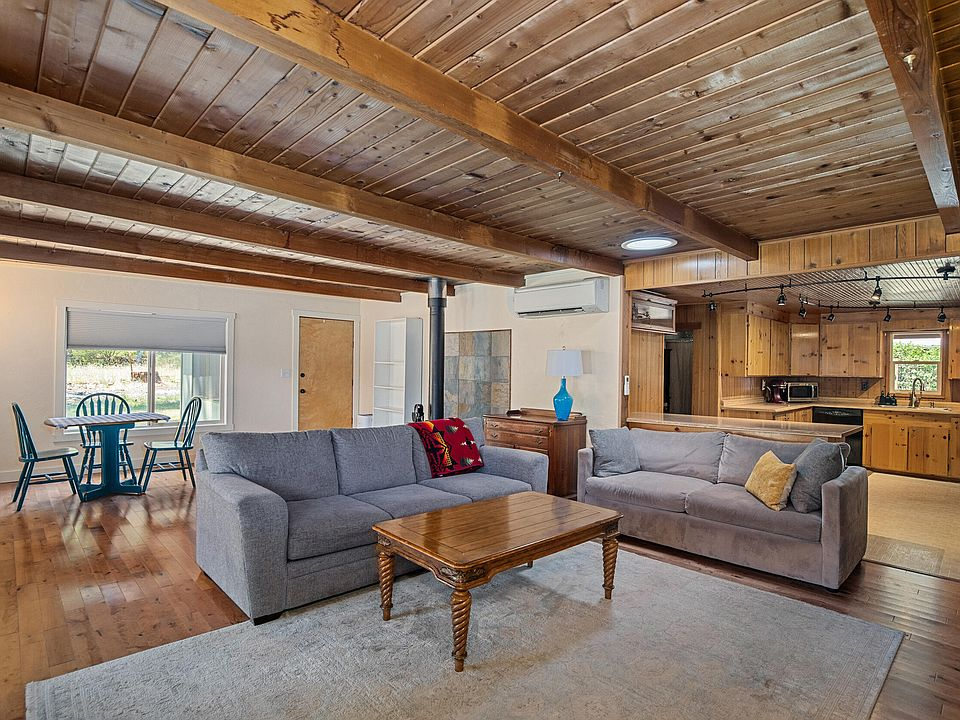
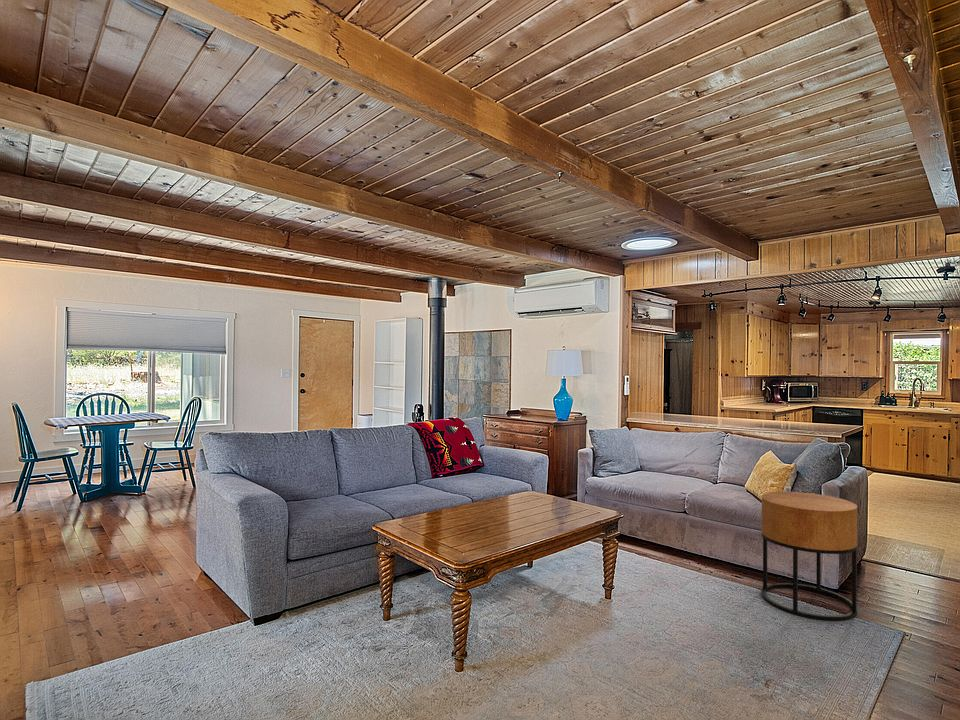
+ side table [760,491,858,622]
